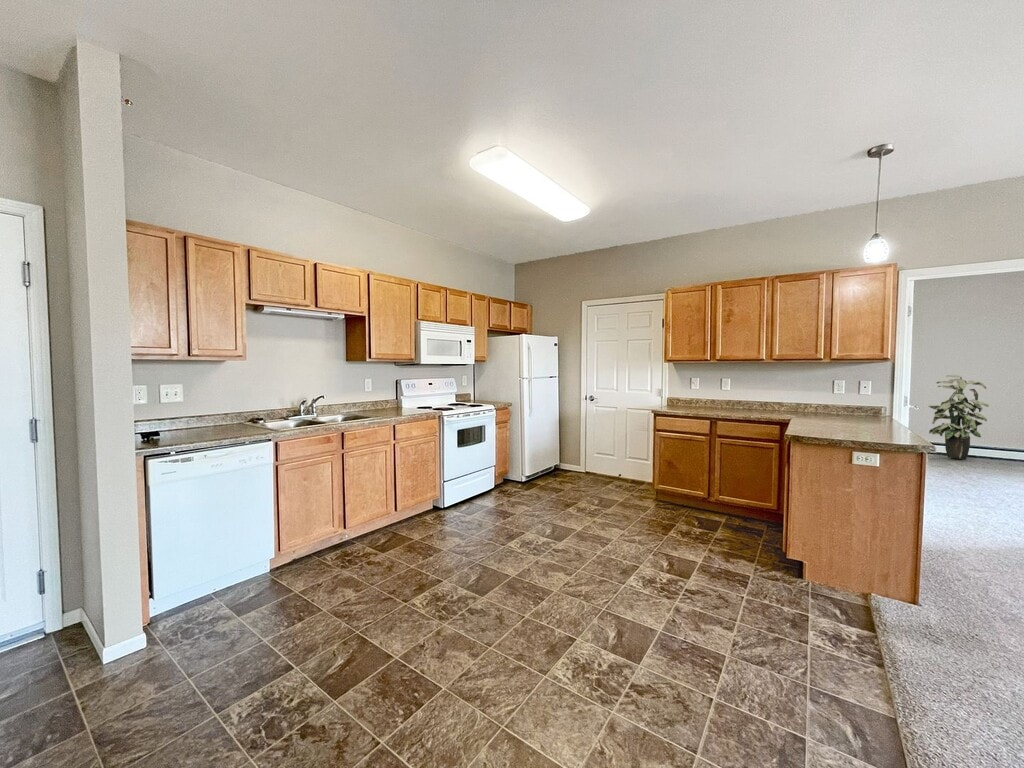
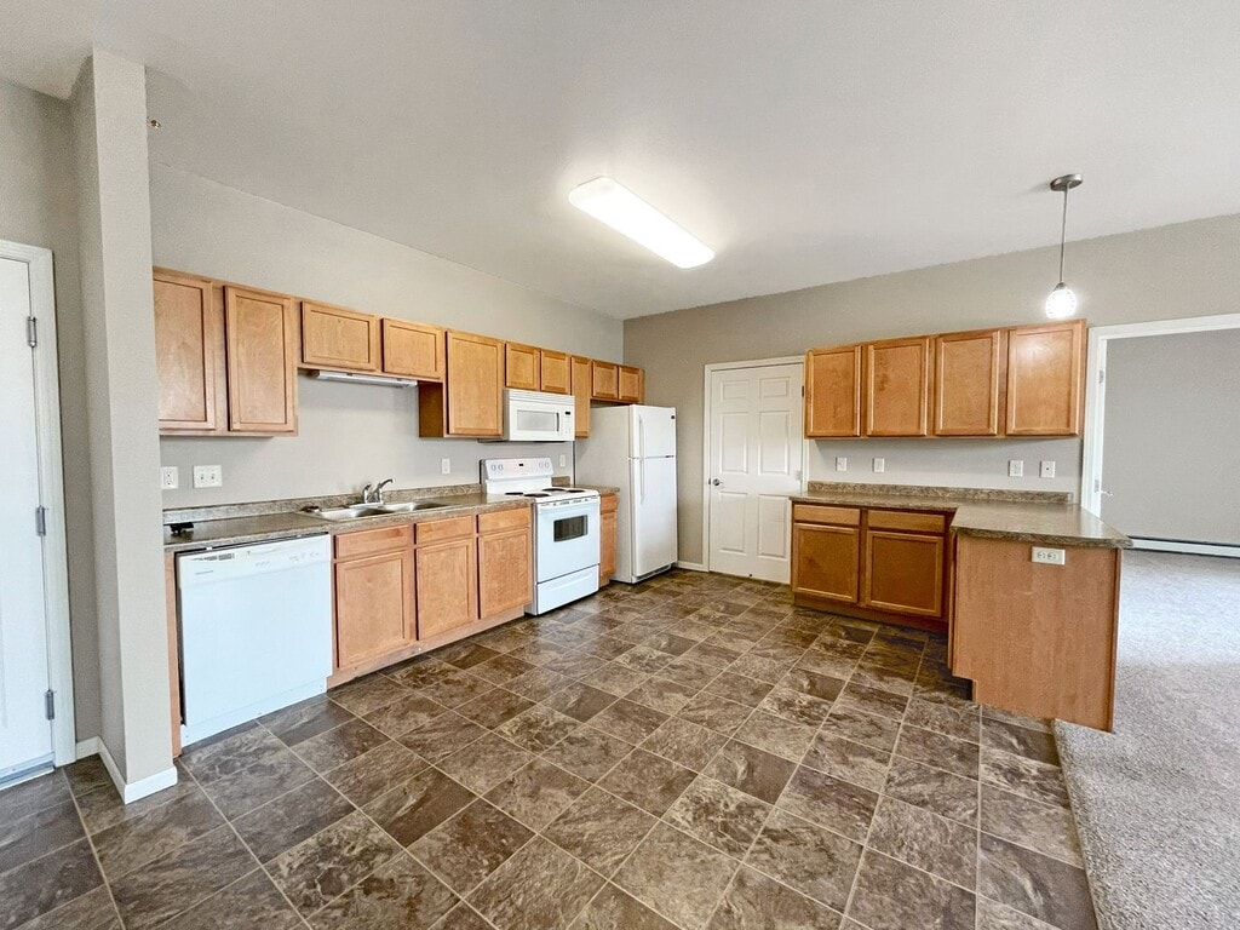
- indoor plant [927,374,990,460]
